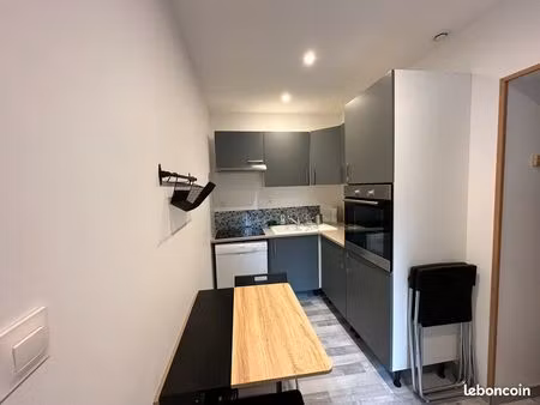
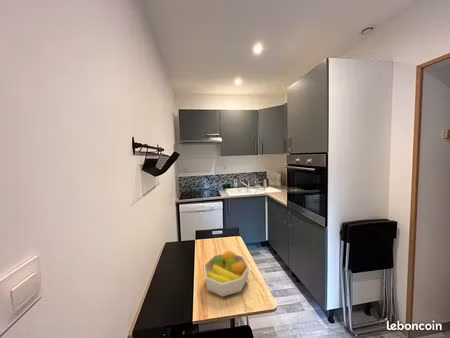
+ fruit bowl [203,250,250,297]
